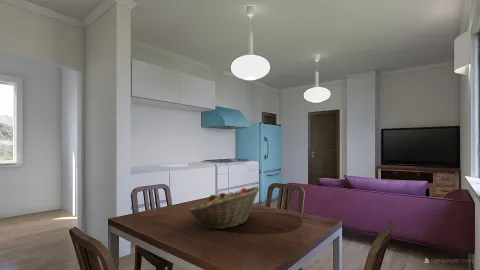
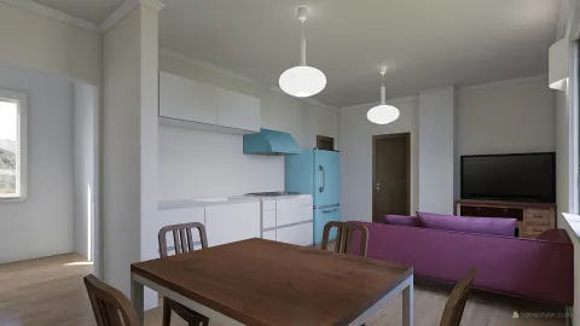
- fruit basket [188,185,261,230]
